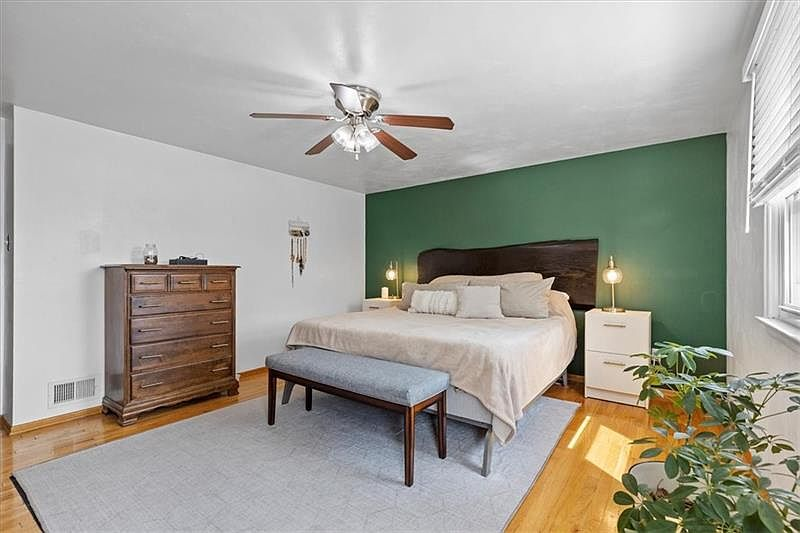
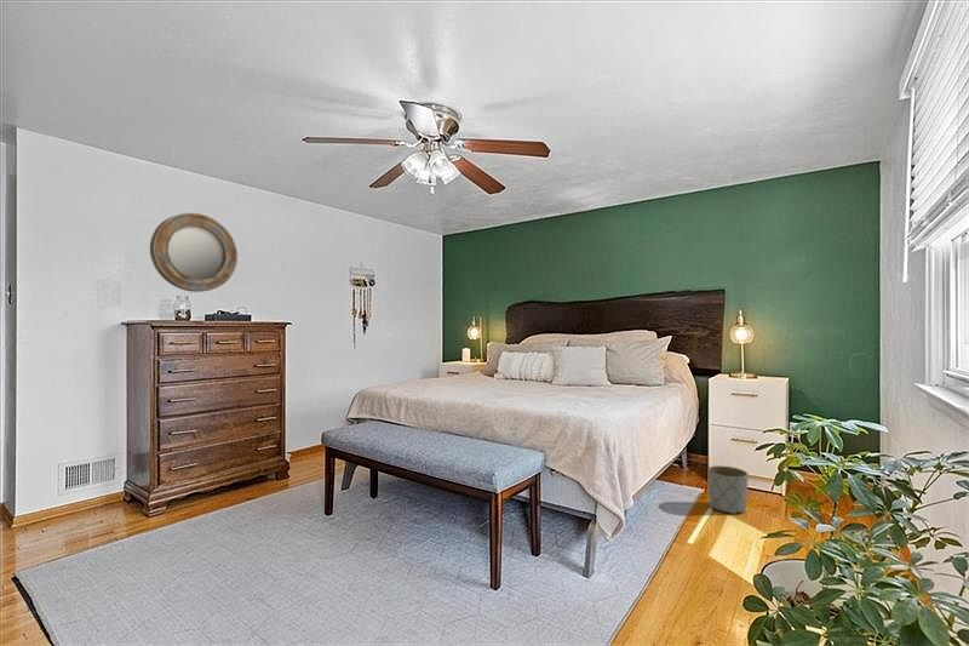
+ planter [706,464,749,515]
+ home mirror [149,212,239,293]
